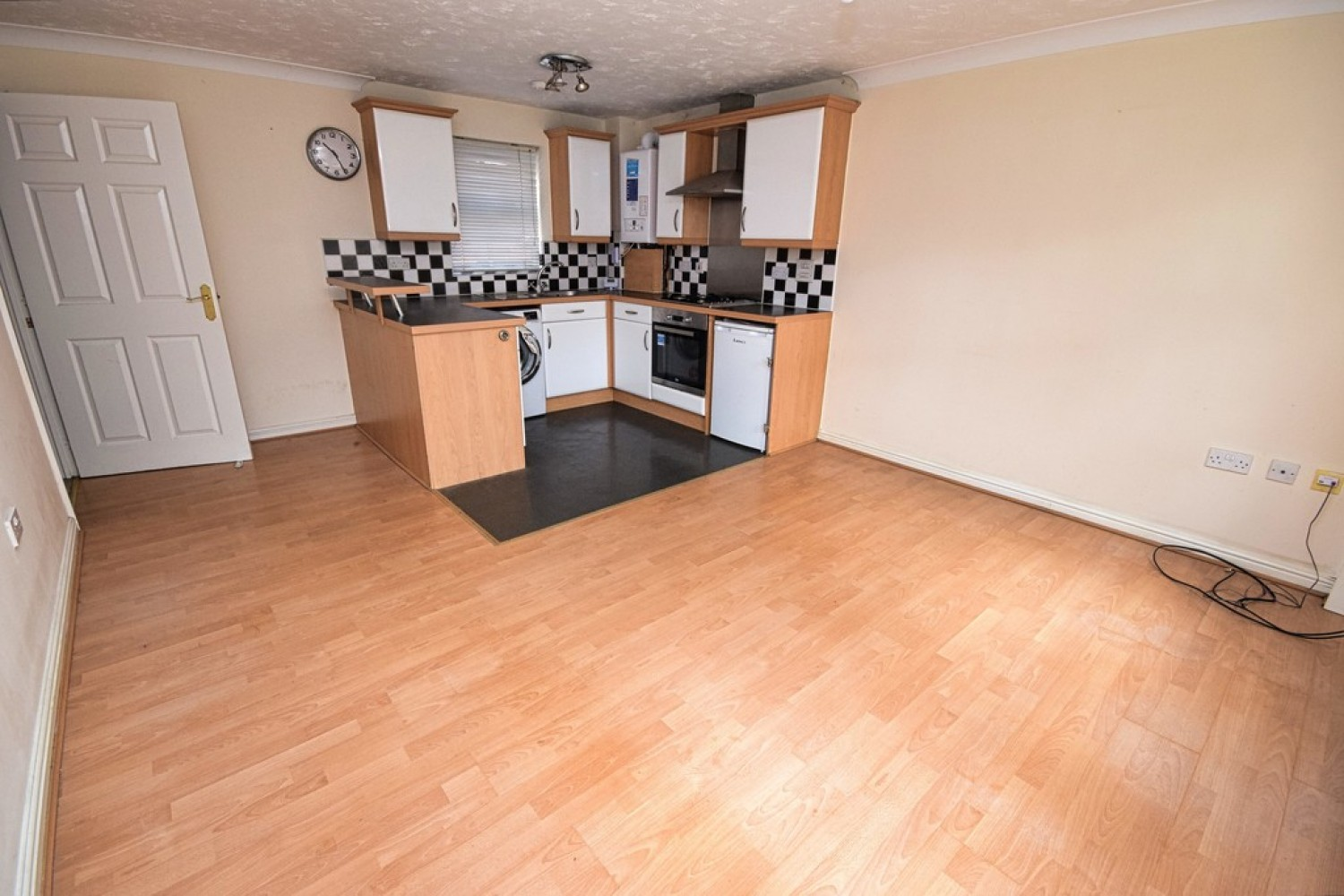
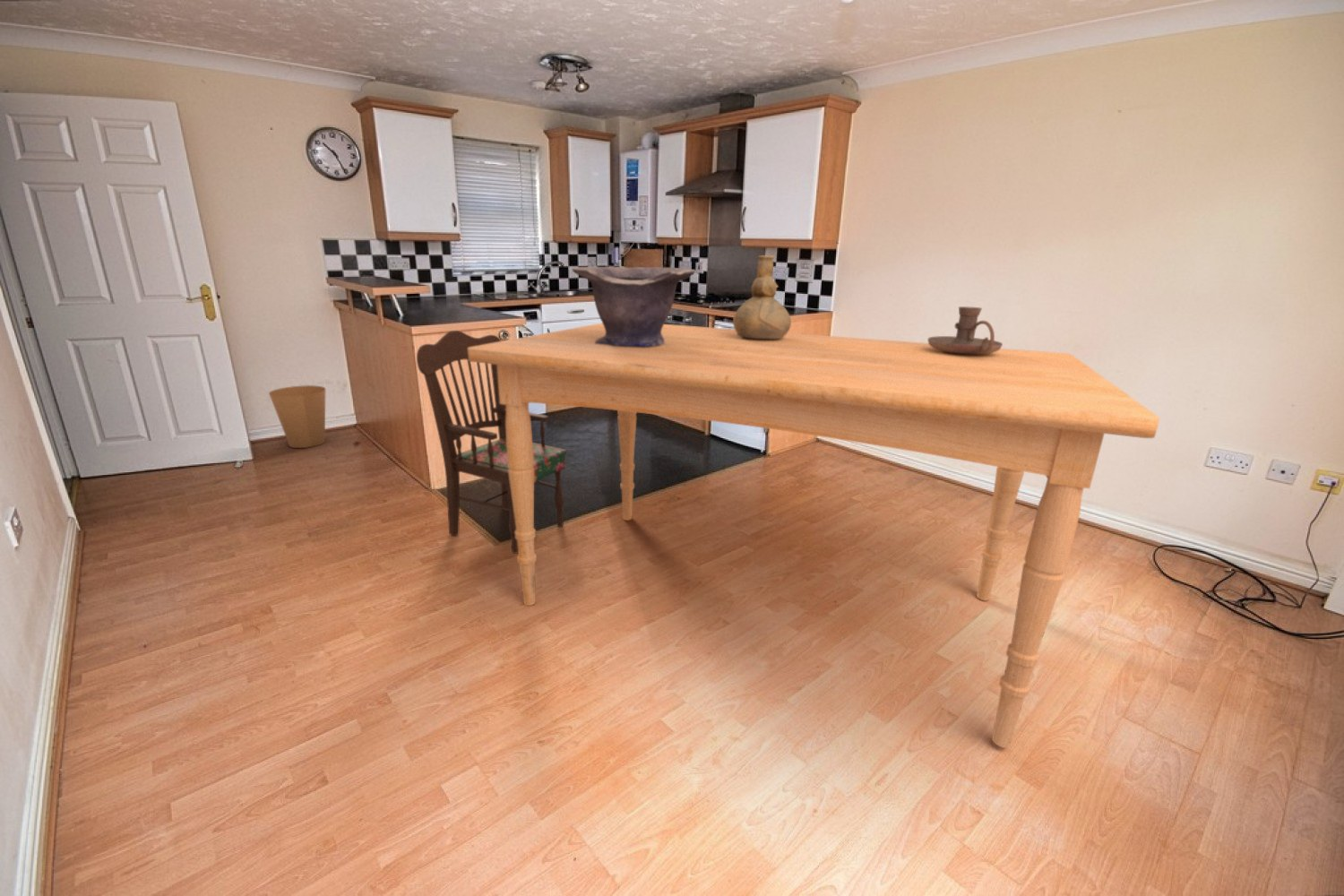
+ trash can [268,384,326,449]
+ dining chair [416,330,568,555]
+ decorative bowl [572,266,696,348]
+ candle holder [926,306,1004,355]
+ vase [732,254,792,339]
+ dining table [468,322,1161,748]
